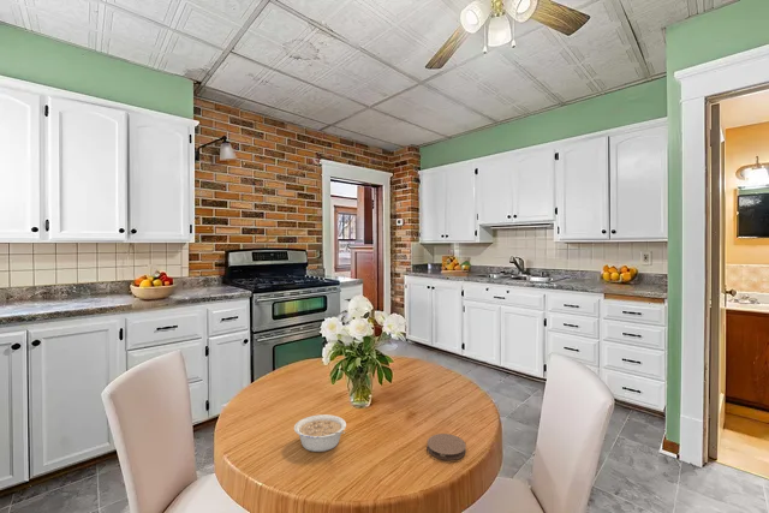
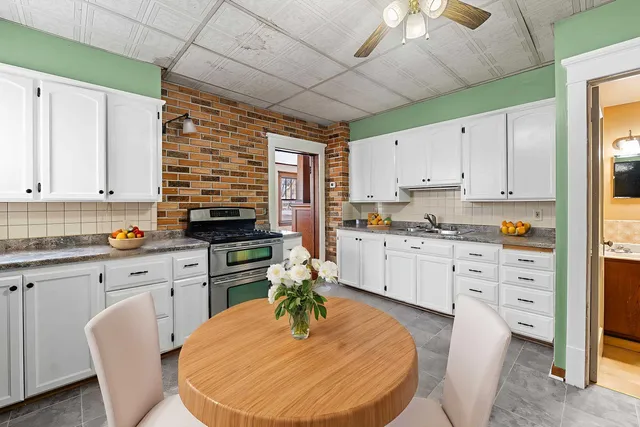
- legume [293,413,347,453]
- coaster [427,433,467,461]
